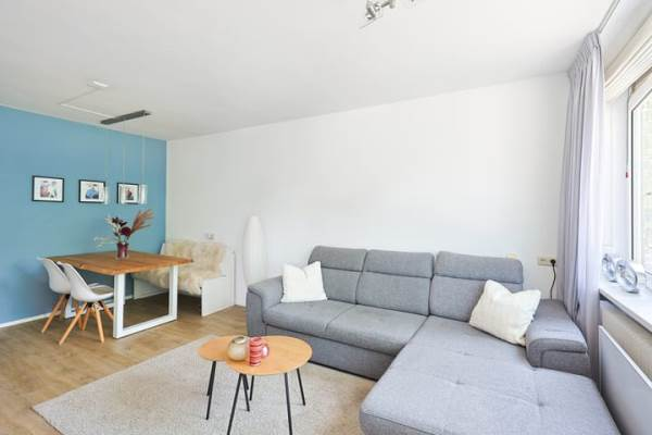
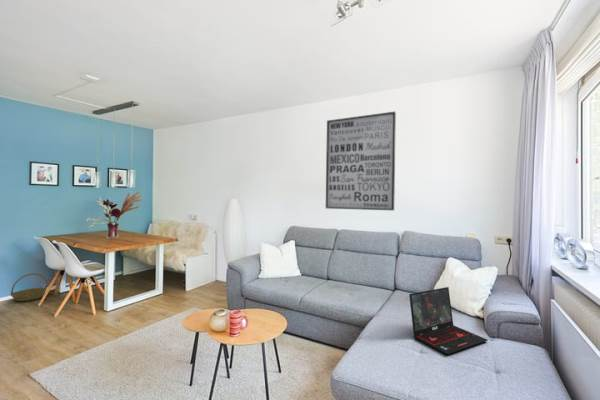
+ laptop [408,286,489,356]
+ basket [10,272,49,302]
+ wall art [325,111,397,211]
